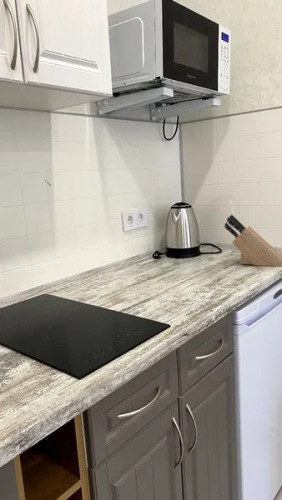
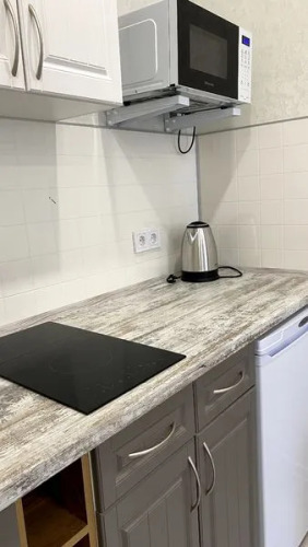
- knife block [224,214,282,267]
